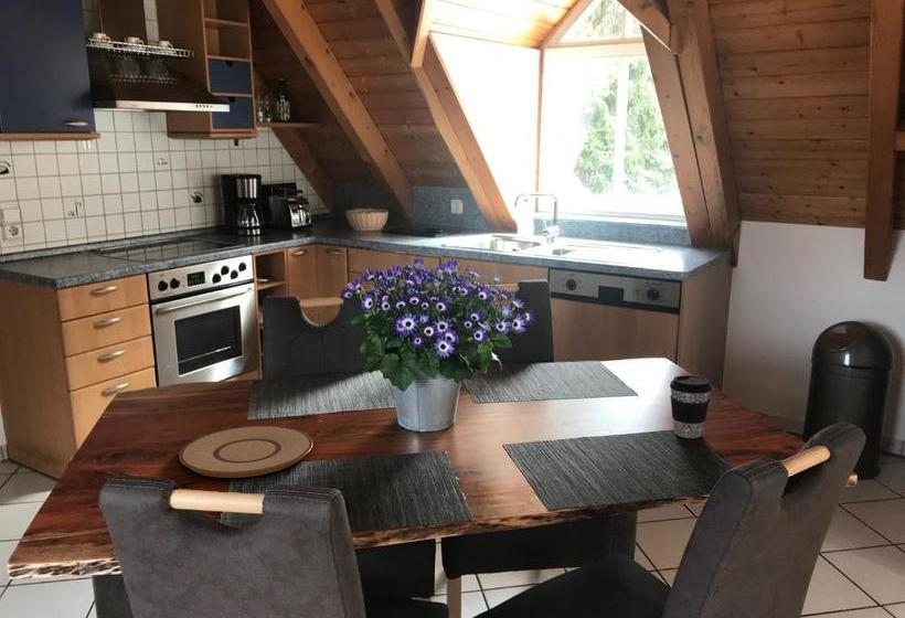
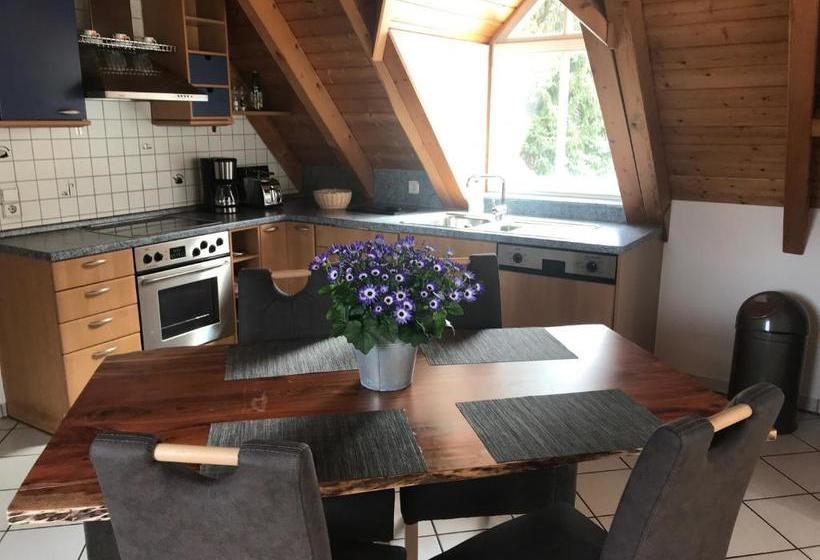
- plate [178,425,313,479]
- coffee cup [669,374,713,439]
